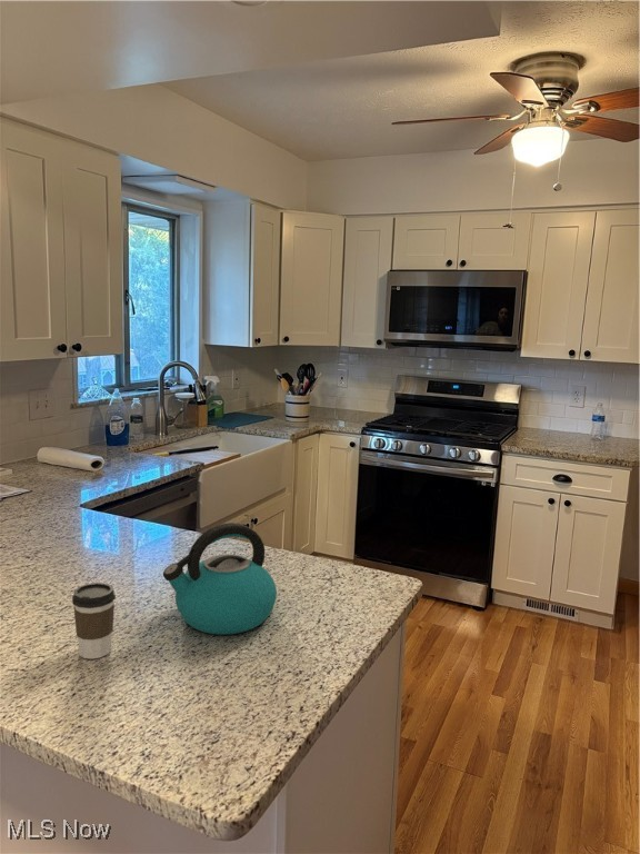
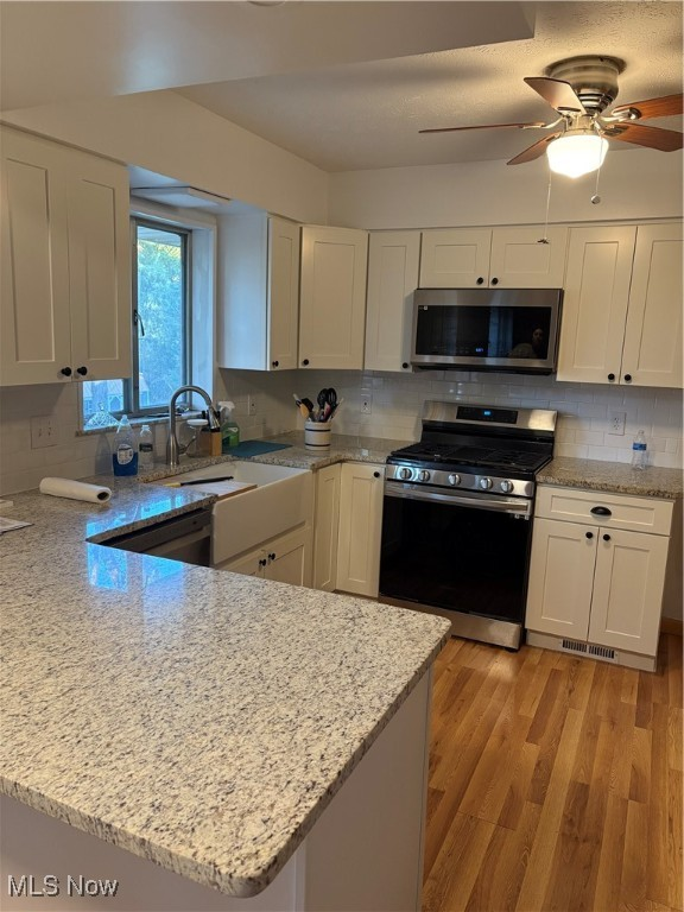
- kettle [162,522,278,636]
- coffee cup [71,582,117,659]
